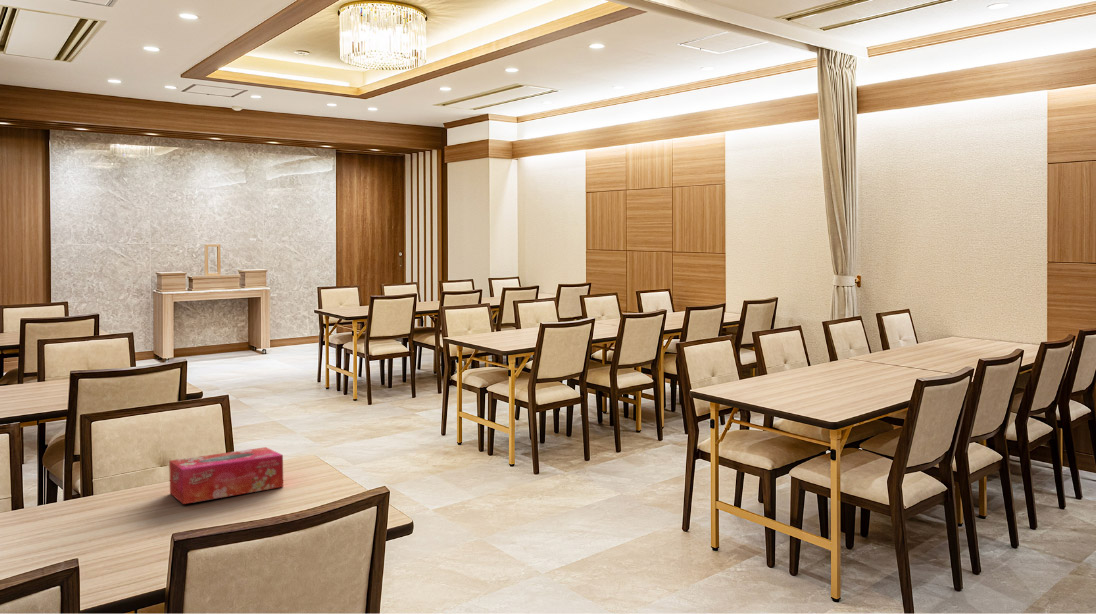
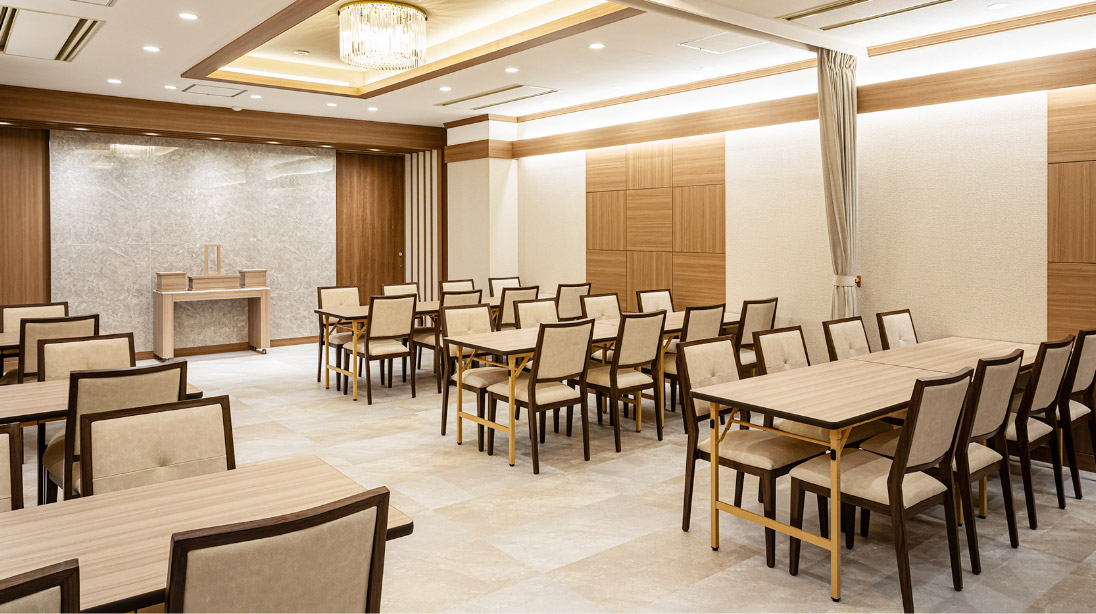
- tissue box [168,446,284,505]
